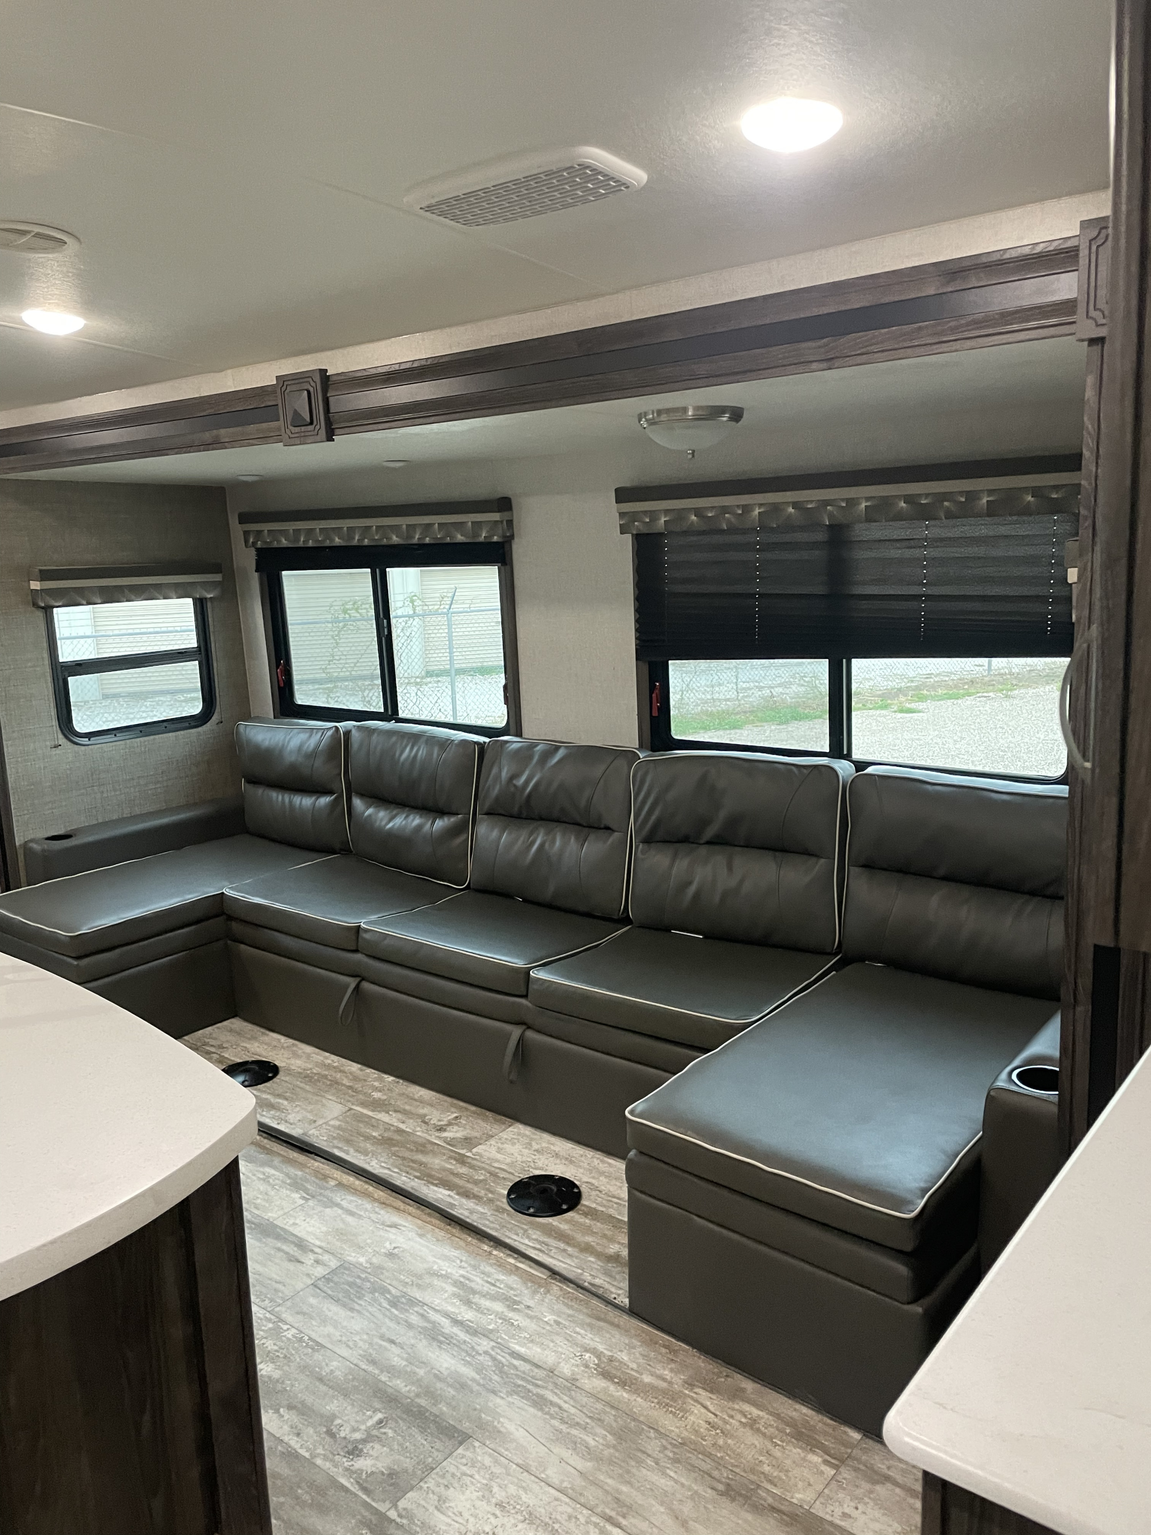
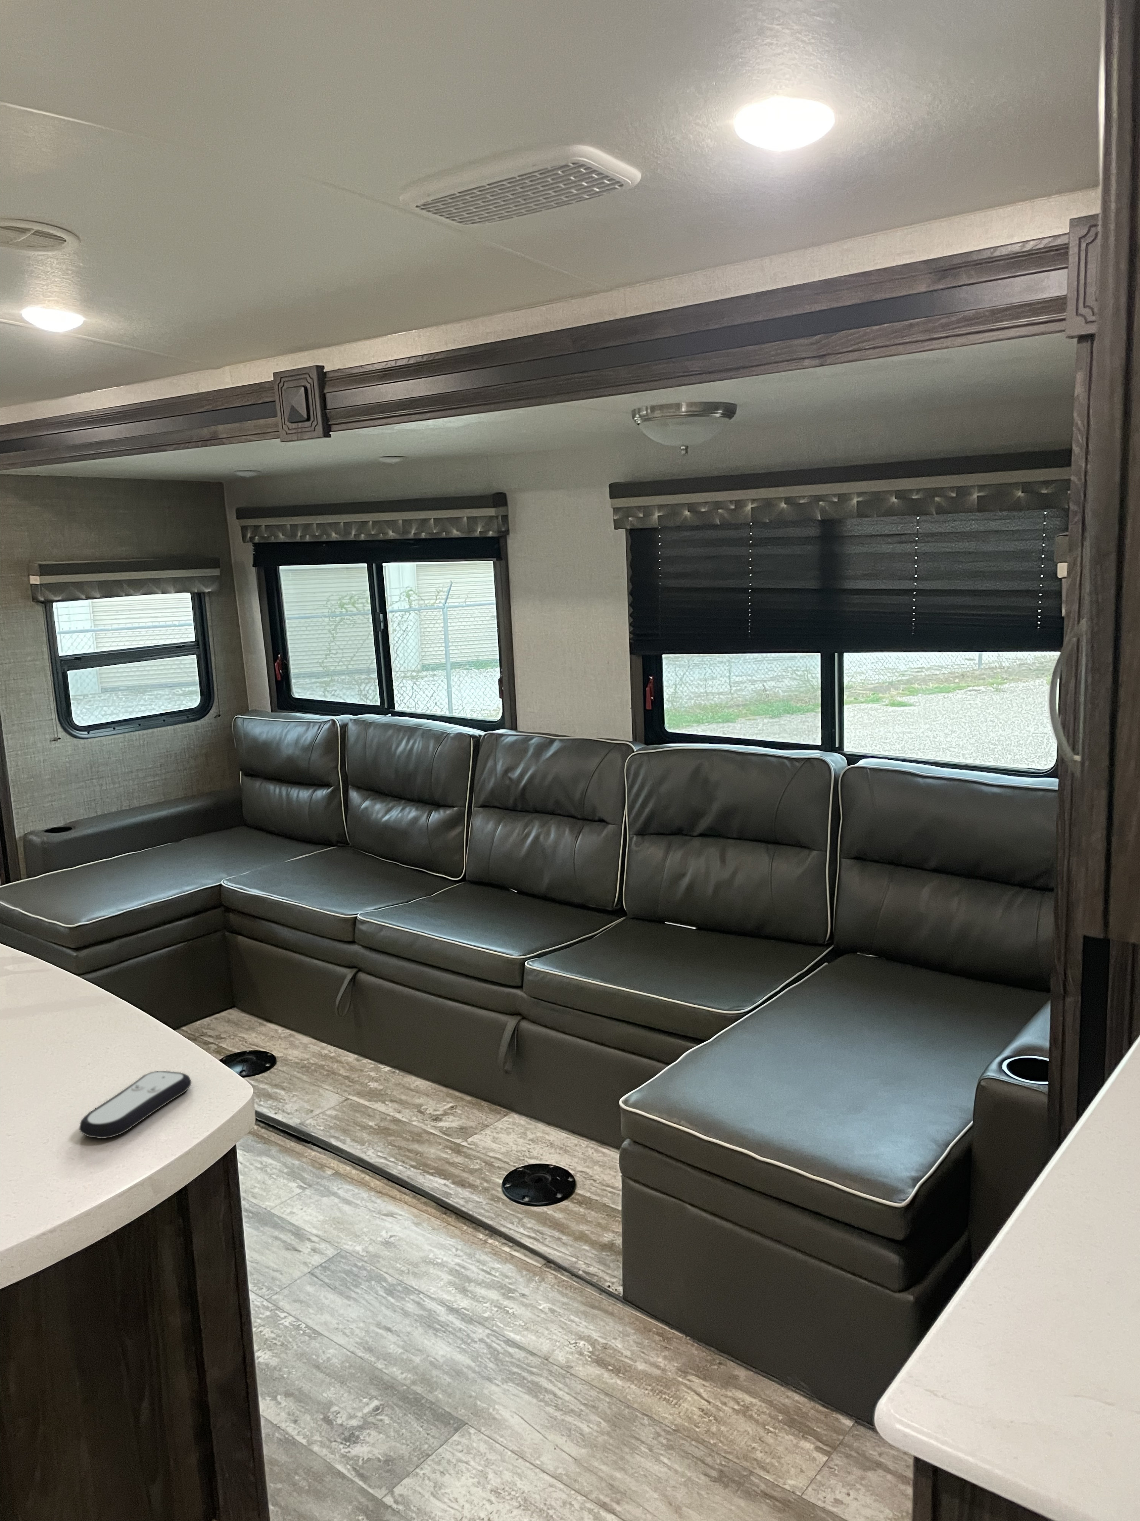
+ remote control [79,1071,192,1139]
